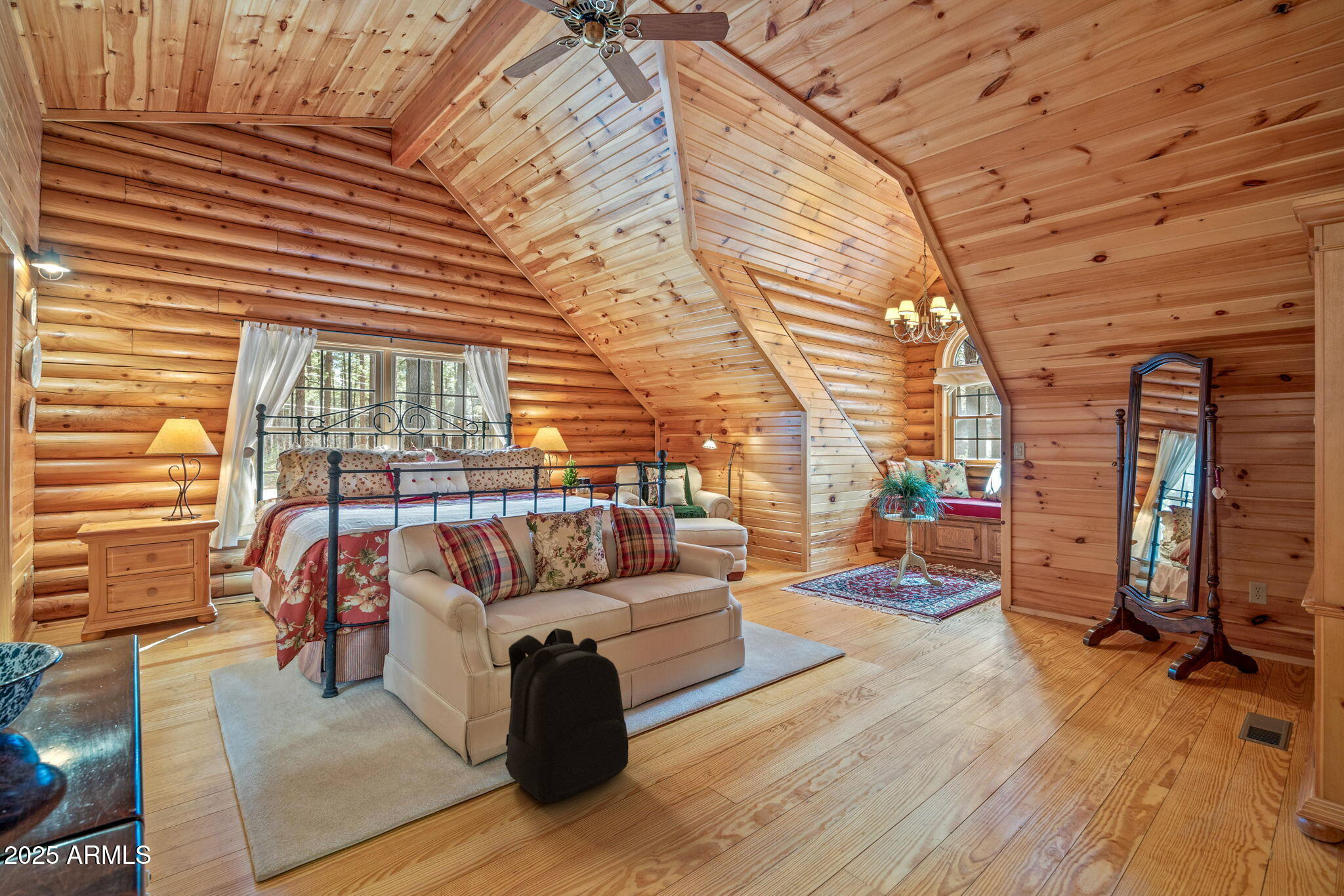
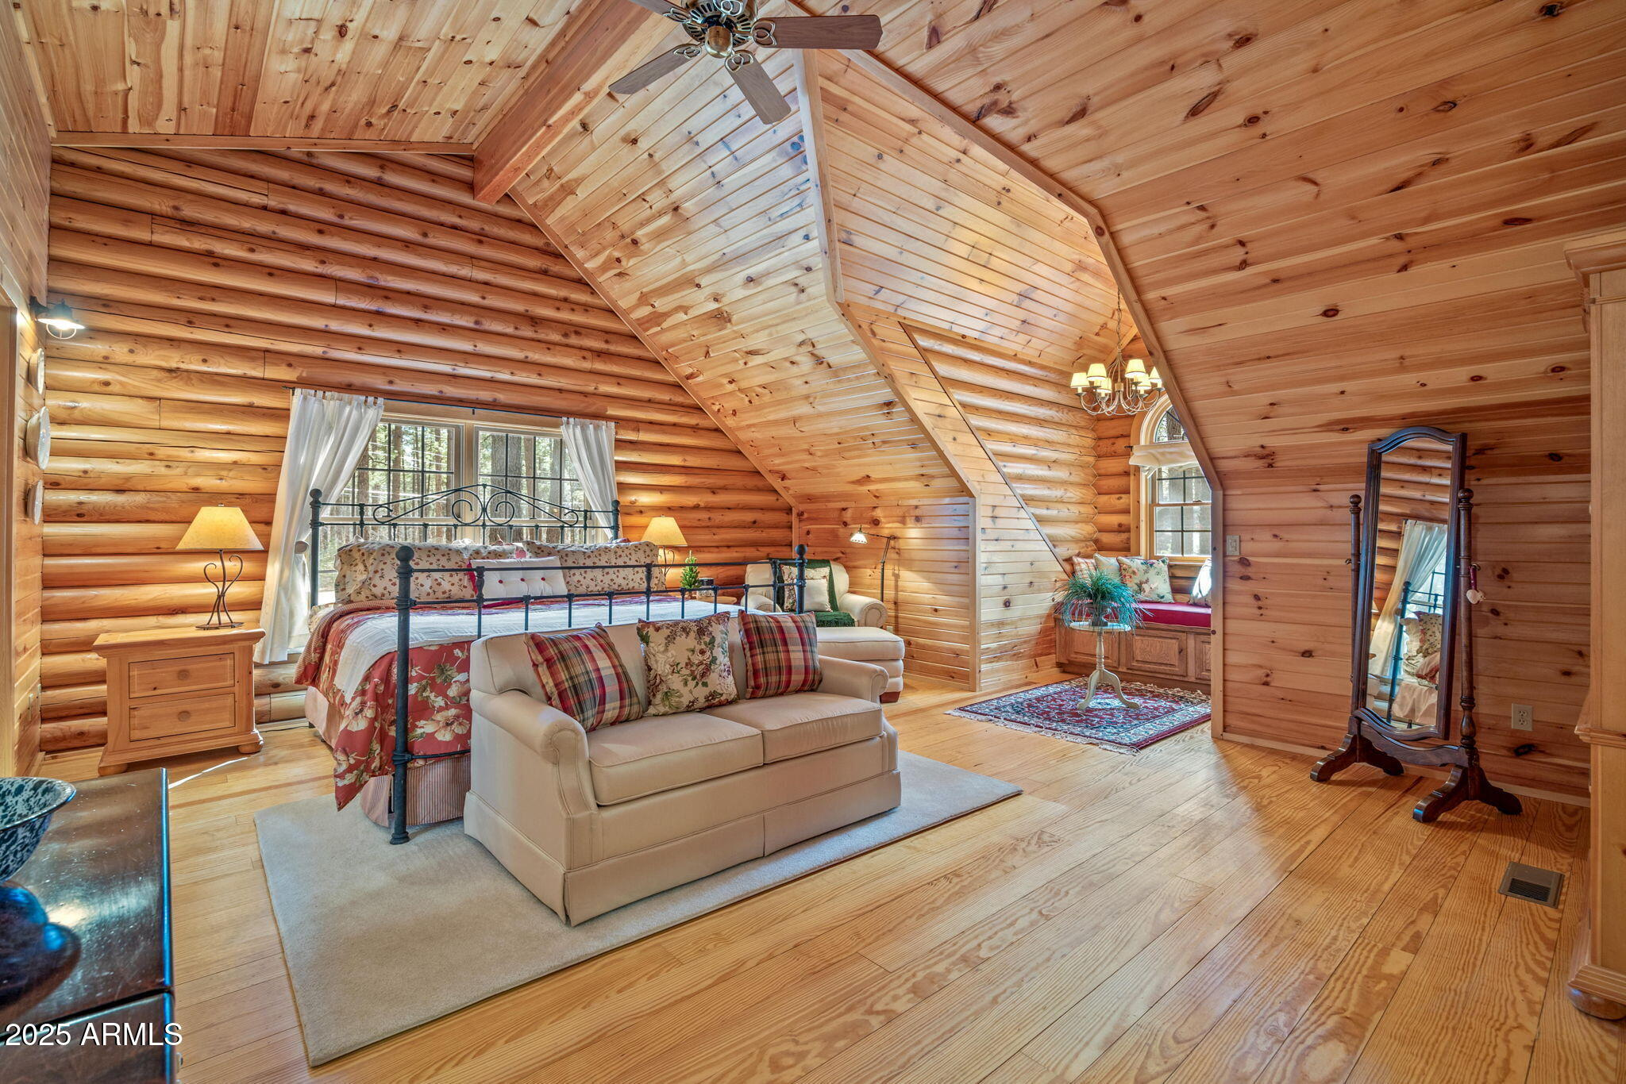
- backpack [505,628,629,804]
